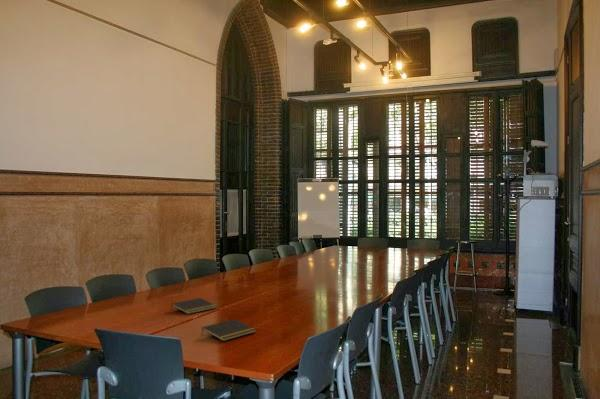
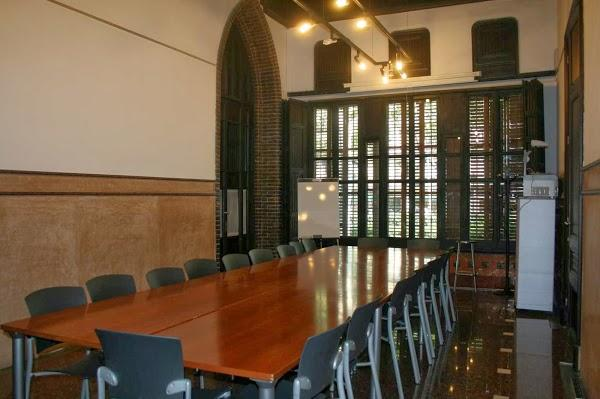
- notepad [200,318,257,342]
- notepad [170,297,218,315]
